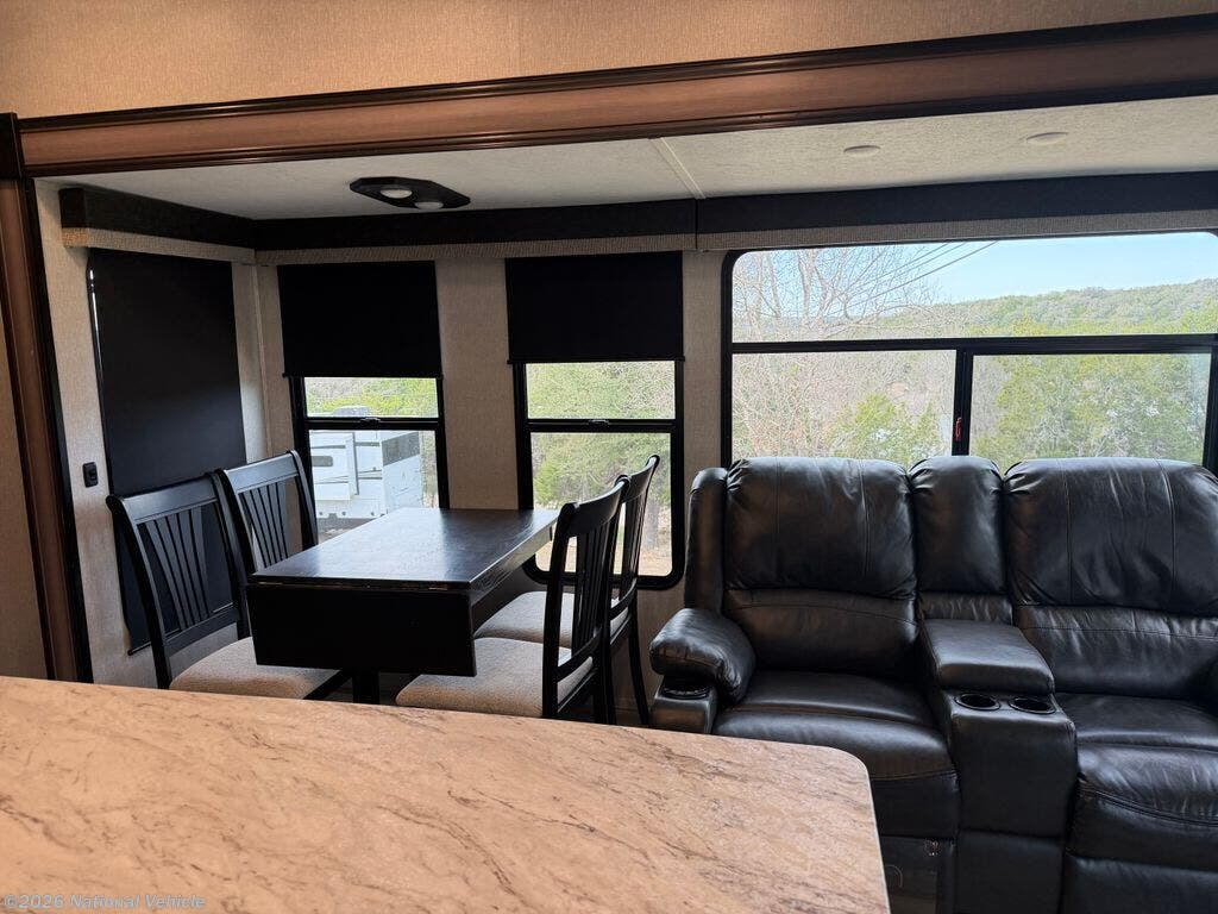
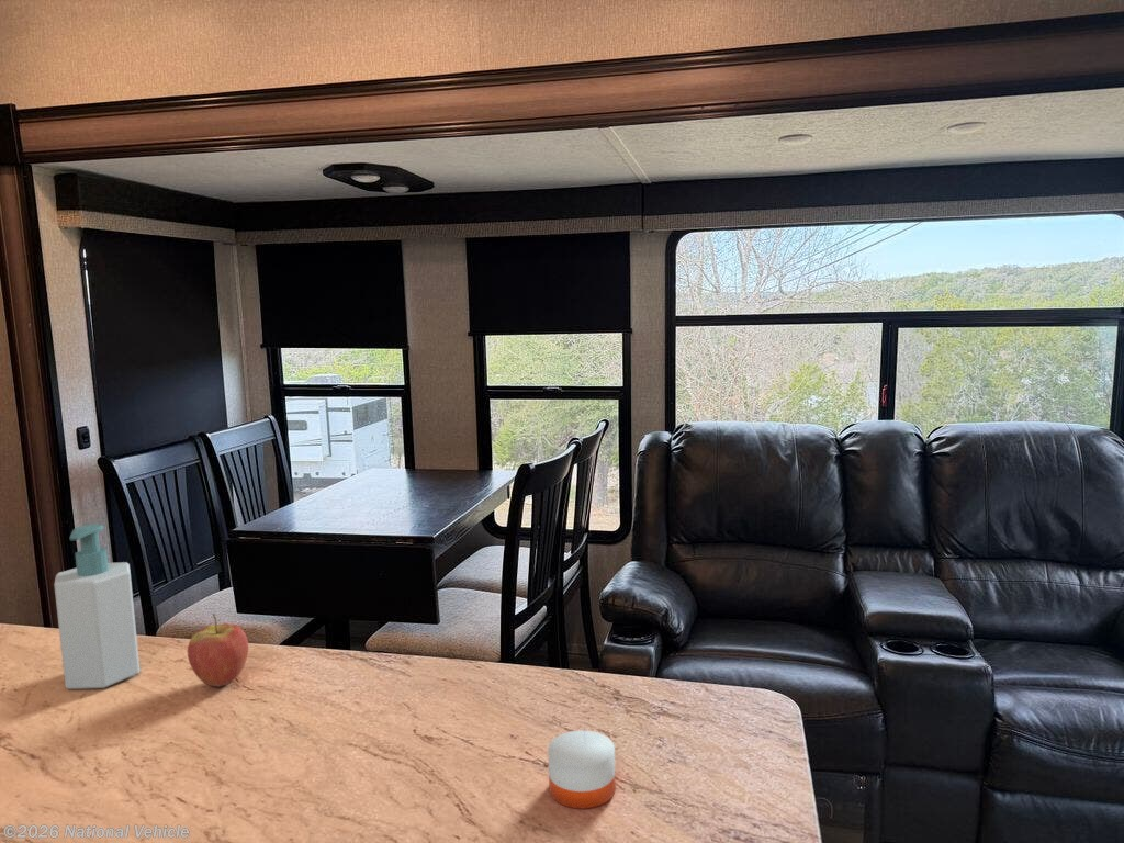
+ candle [547,722,617,810]
+ soap bottle [53,522,140,690]
+ fruit [187,612,249,688]
